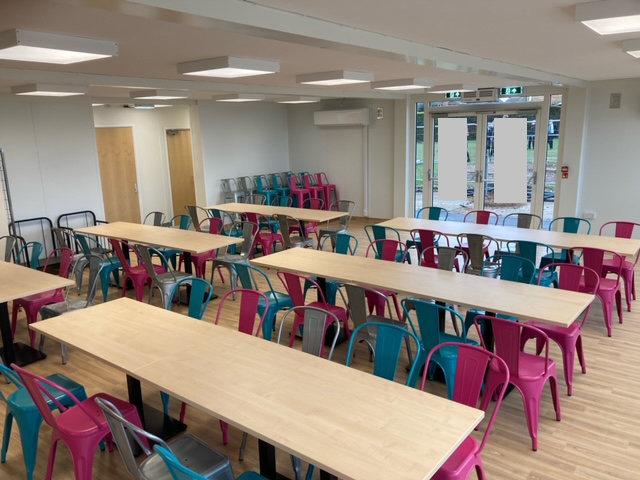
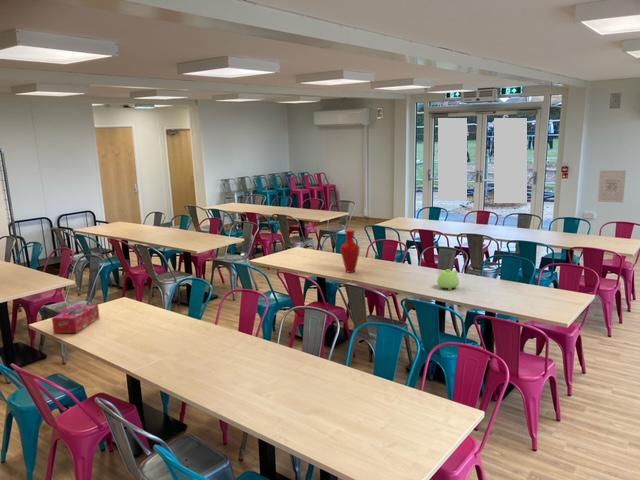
+ teapot [436,268,460,291]
+ vase [340,229,361,274]
+ tissue box [51,303,100,334]
+ wall art [597,169,627,203]
